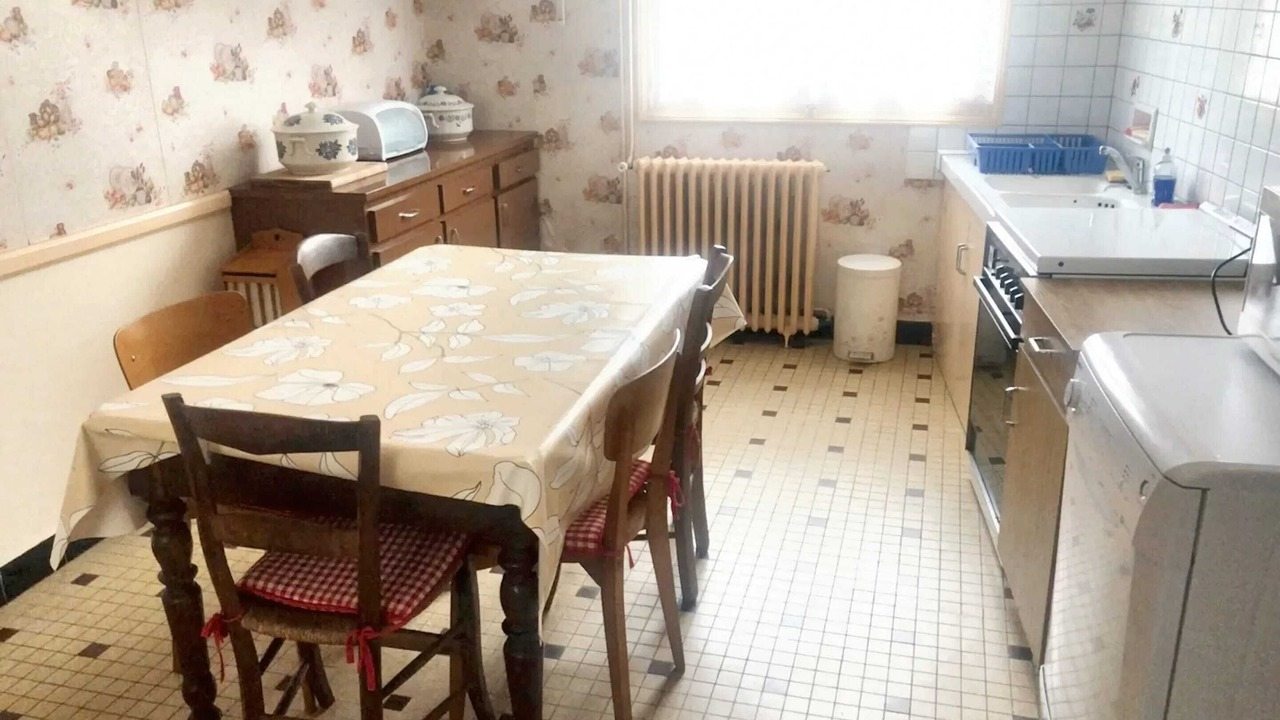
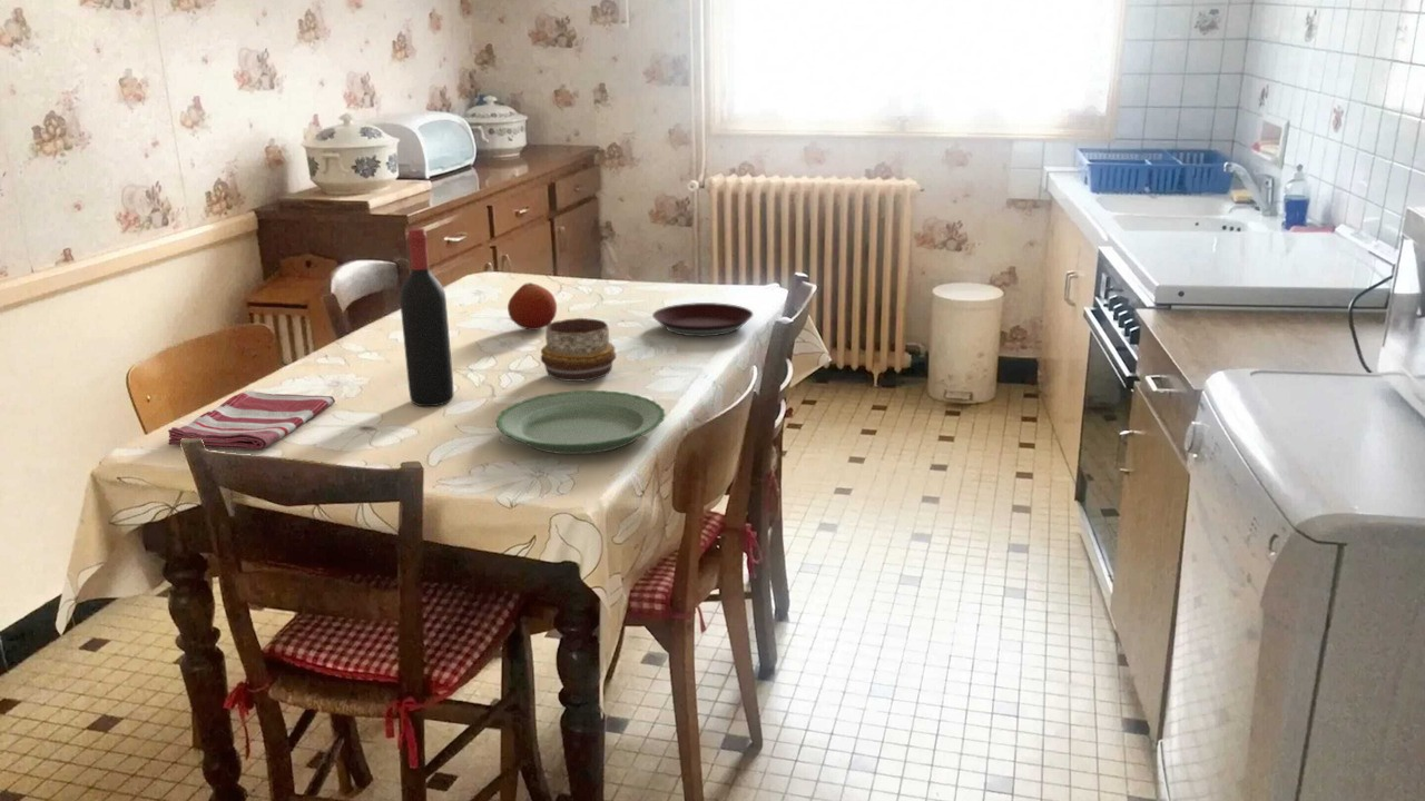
+ fruit [507,281,558,332]
+ wine bottle [399,227,454,407]
+ plate [651,301,755,337]
+ plate [494,389,667,455]
+ decorative bowl [540,317,617,383]
+ dish towel [167,389,336,451]
